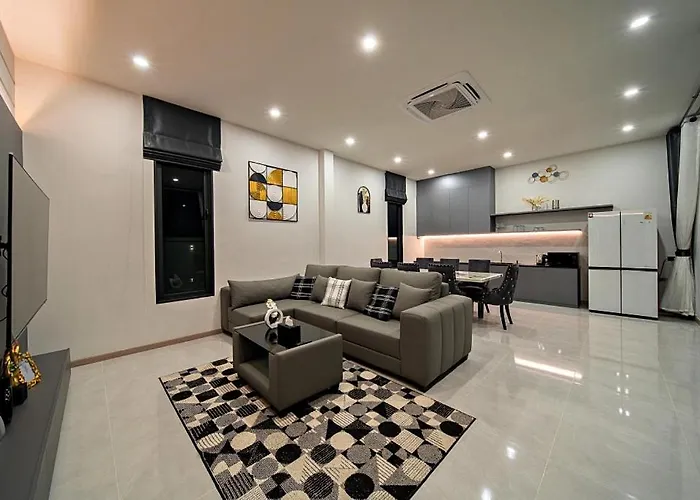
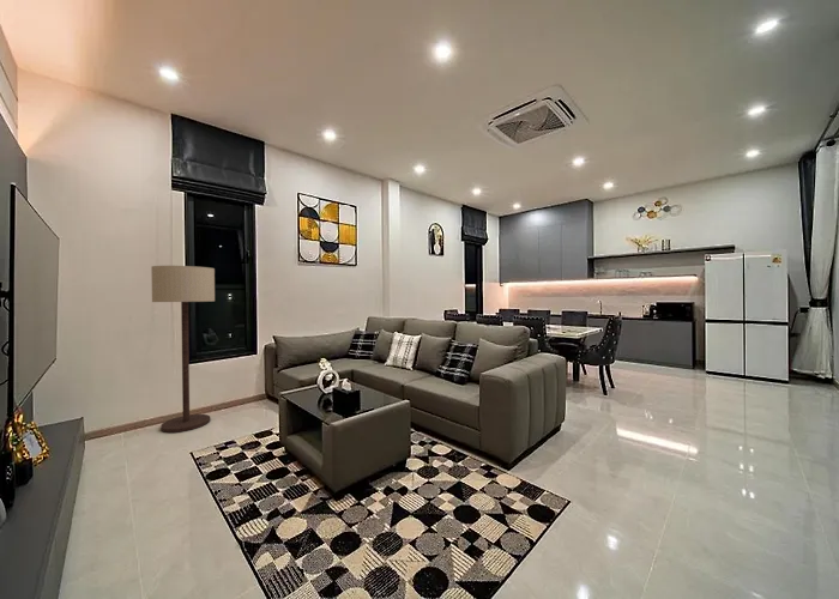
+ floor lamp [150,265,216,434]
